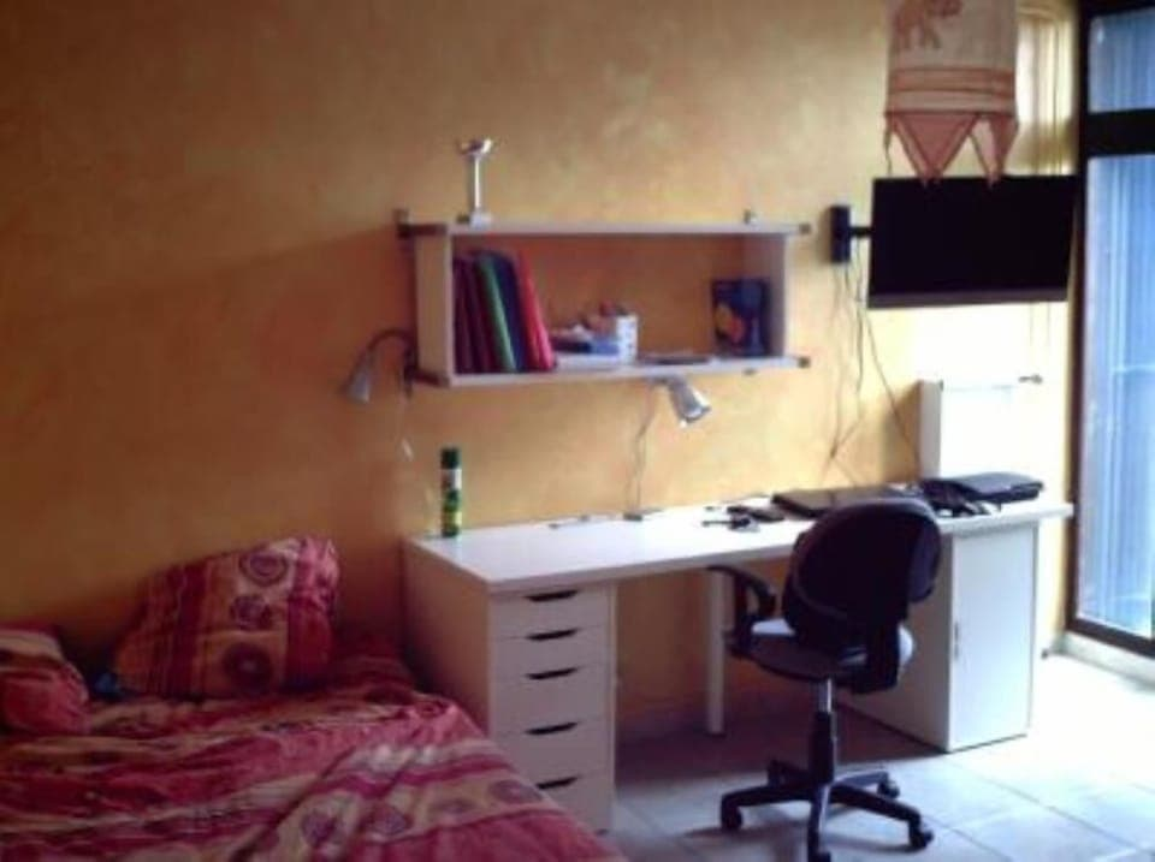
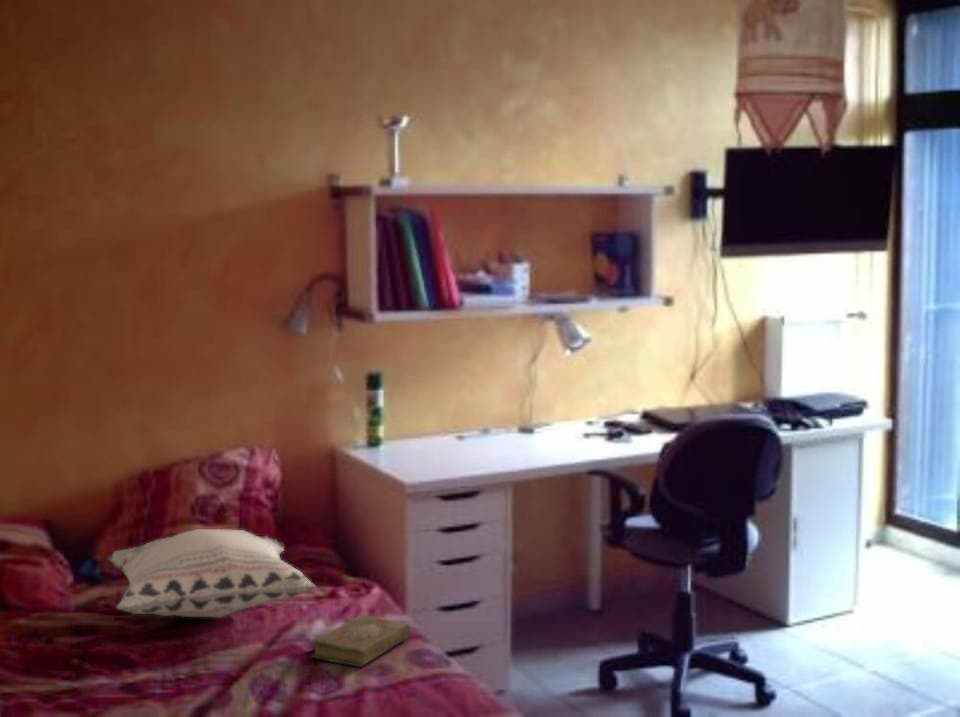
+ book [309,614,412,668]
+ decorative pillow [107,528,318,618]
